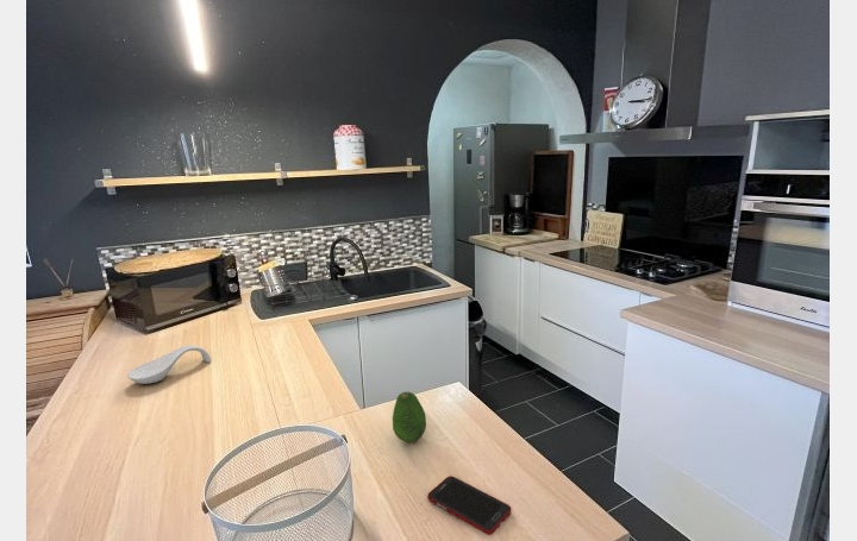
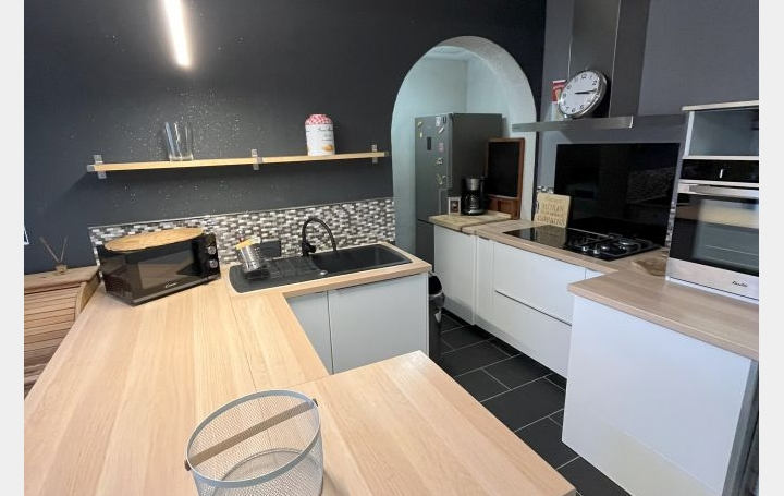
- spoon rest [126,345,212,385]
- fruit [392,391,427,444]
- cell phone [426,474,512,536]
